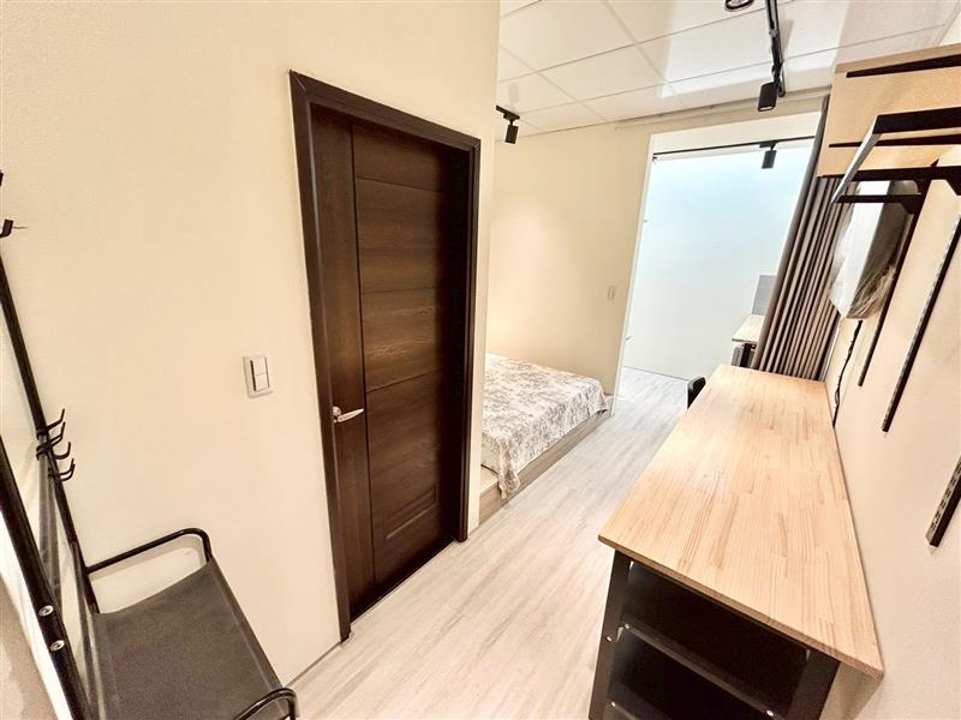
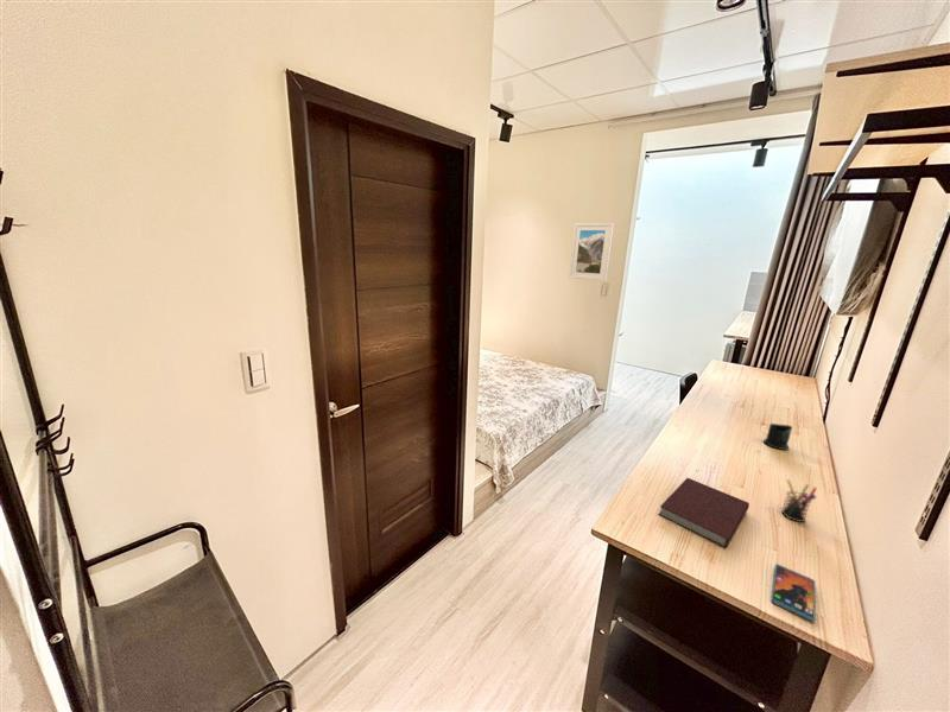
+ notebook [658,477,750,549]
+ smartphone [770,562,817,623]
+ mug [759,422,793,451]
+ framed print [568,222,615,282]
+ pen holder [780,478,818,523]
